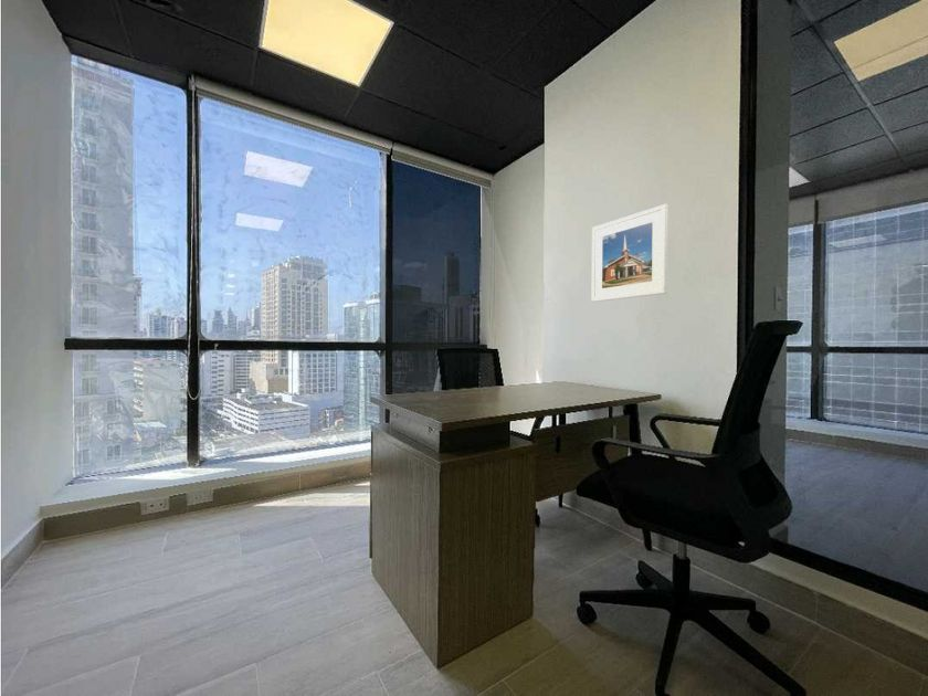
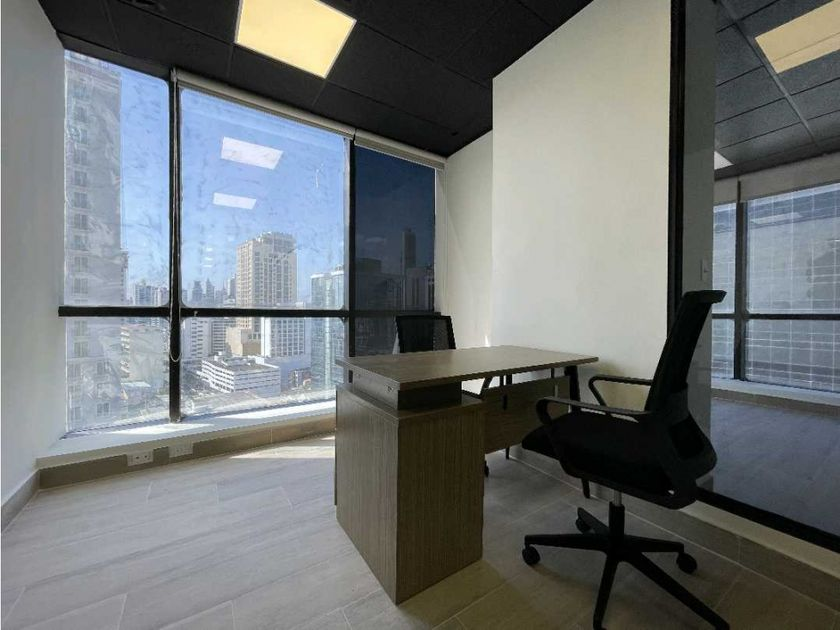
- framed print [591,203,668,303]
